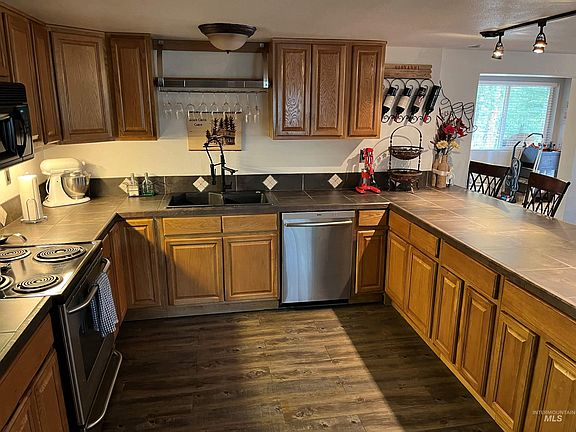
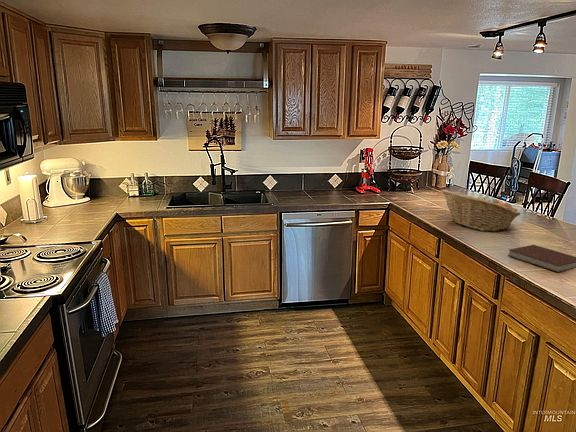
+ fruit basket [440,188,522,232]
+ notebook [507,244,576,273]
